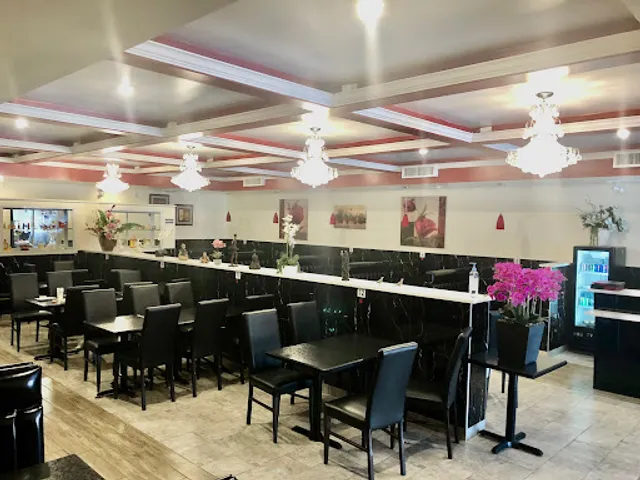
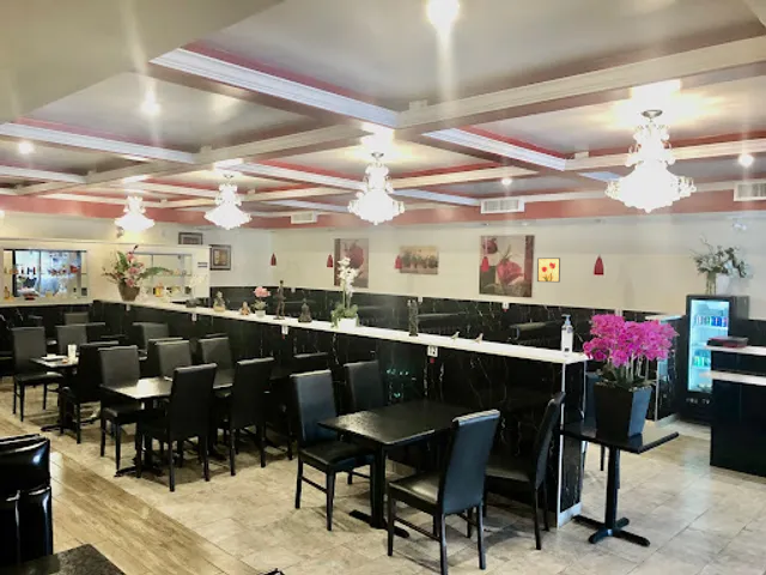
+ wall art [536,256,561,284]
